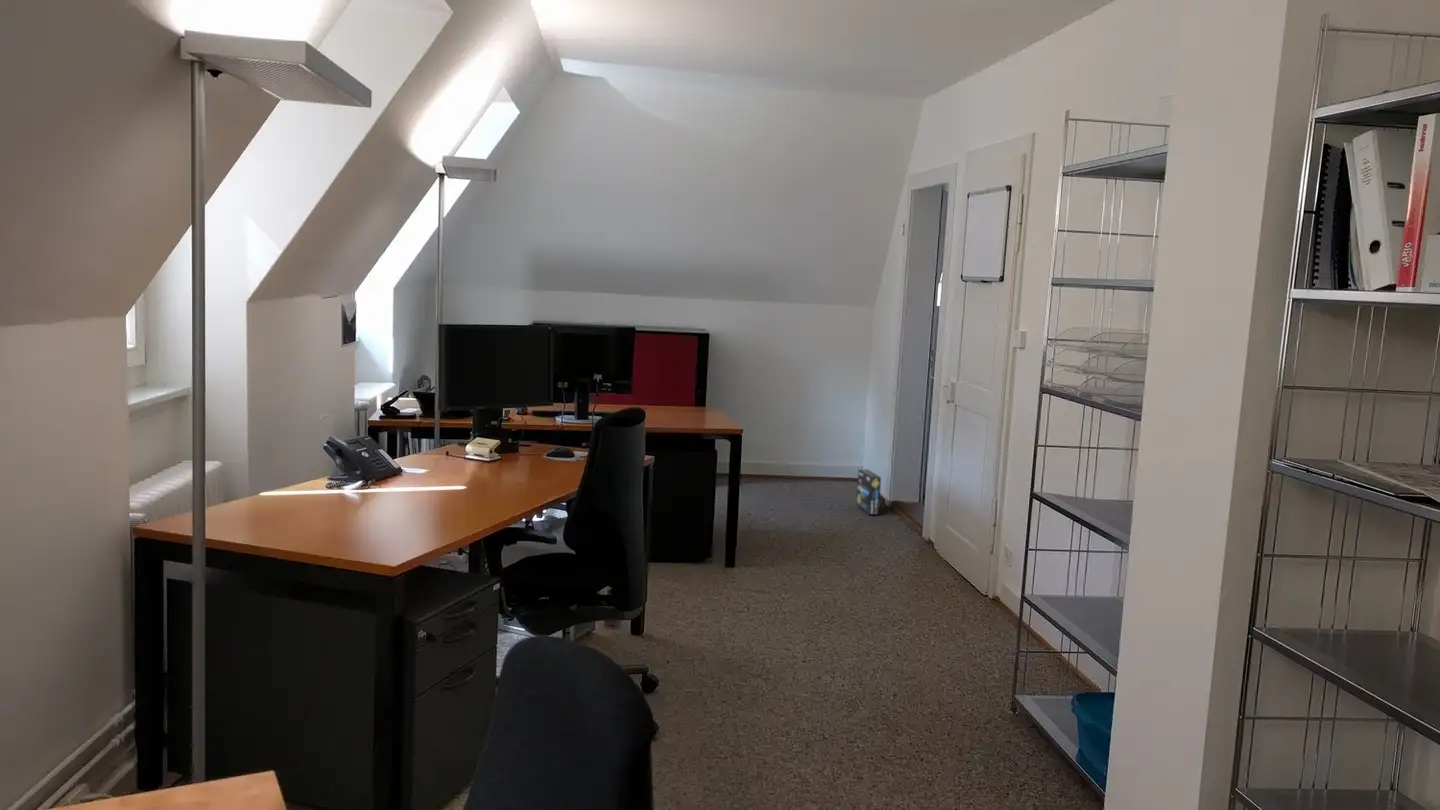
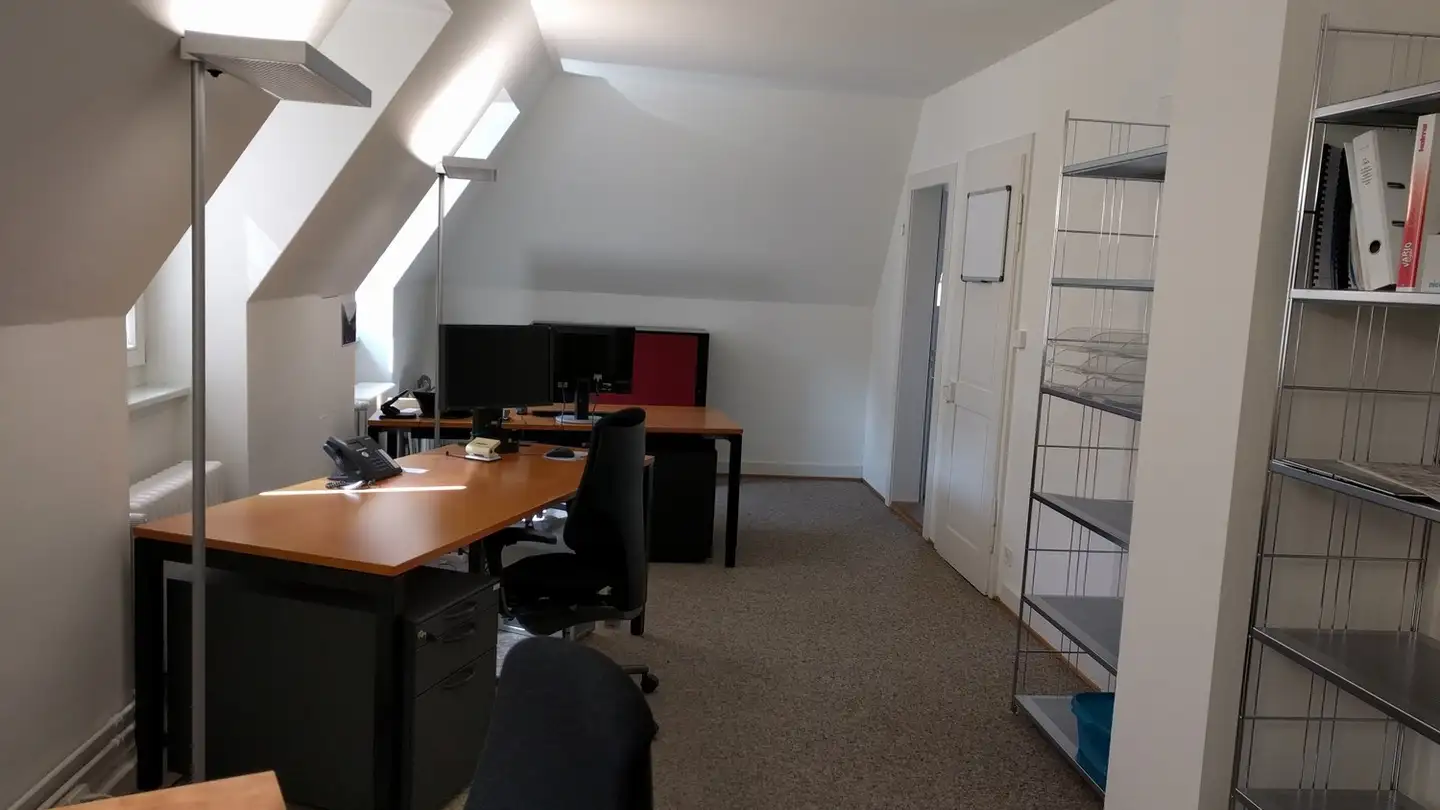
- box [855,468,882,516]
